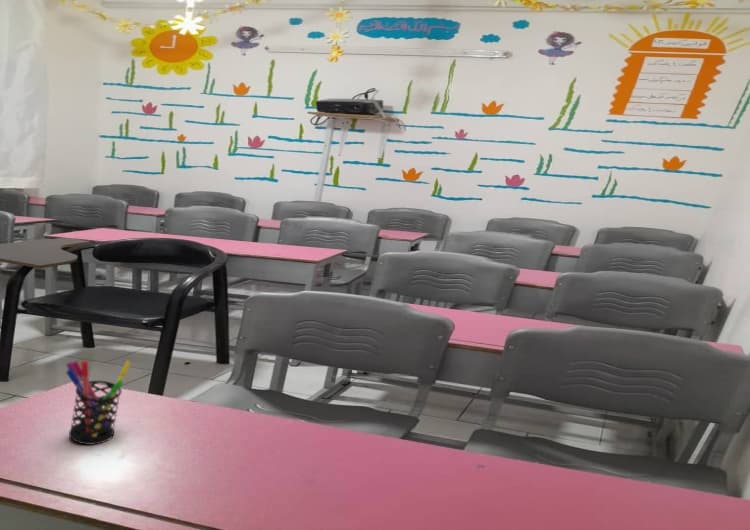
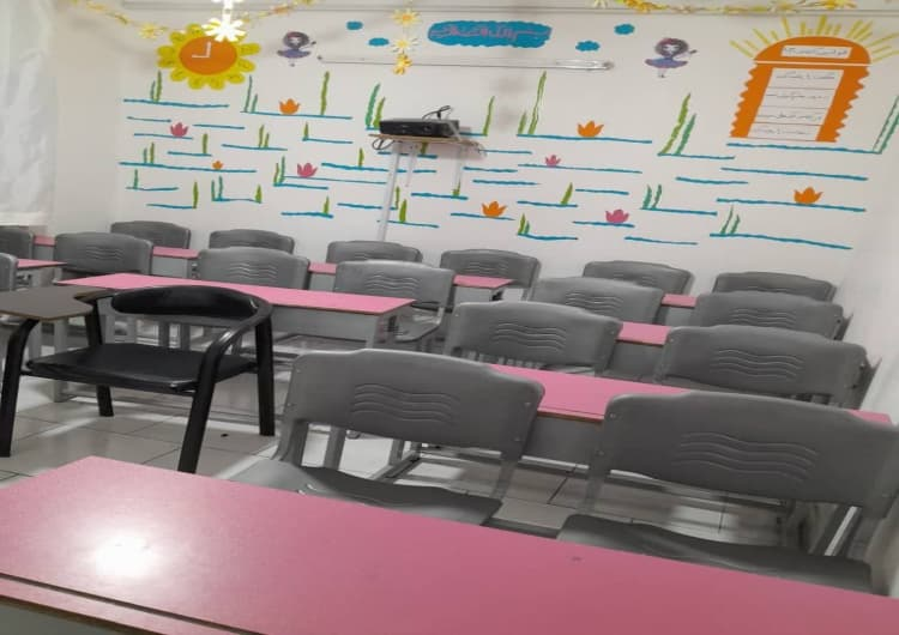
- pen holder [65,360,132,446]
